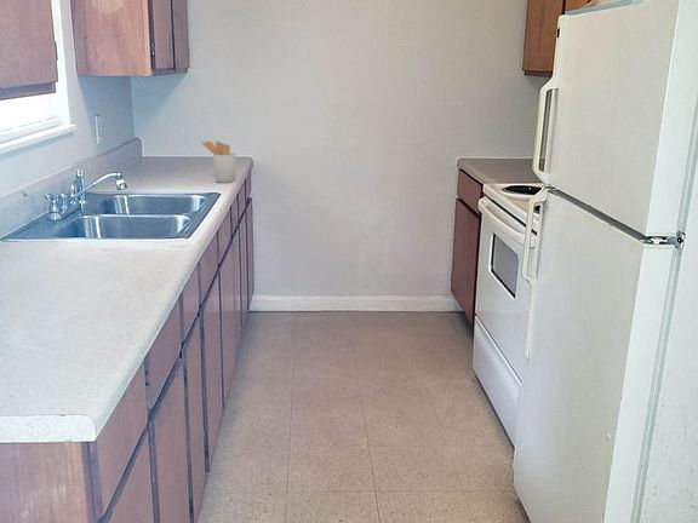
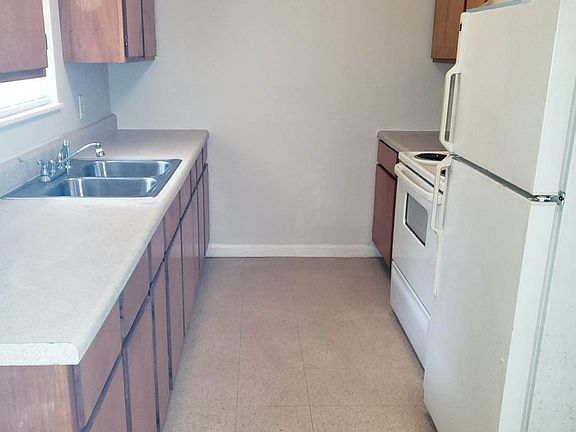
- utensil holder [200,140,238,184]
